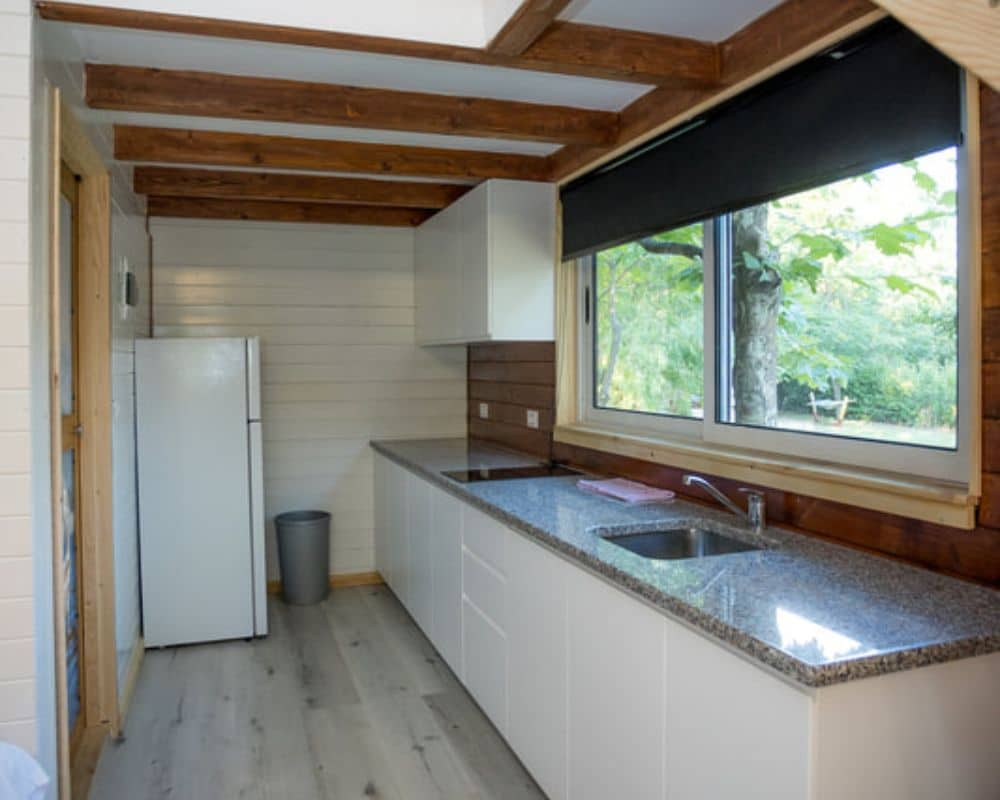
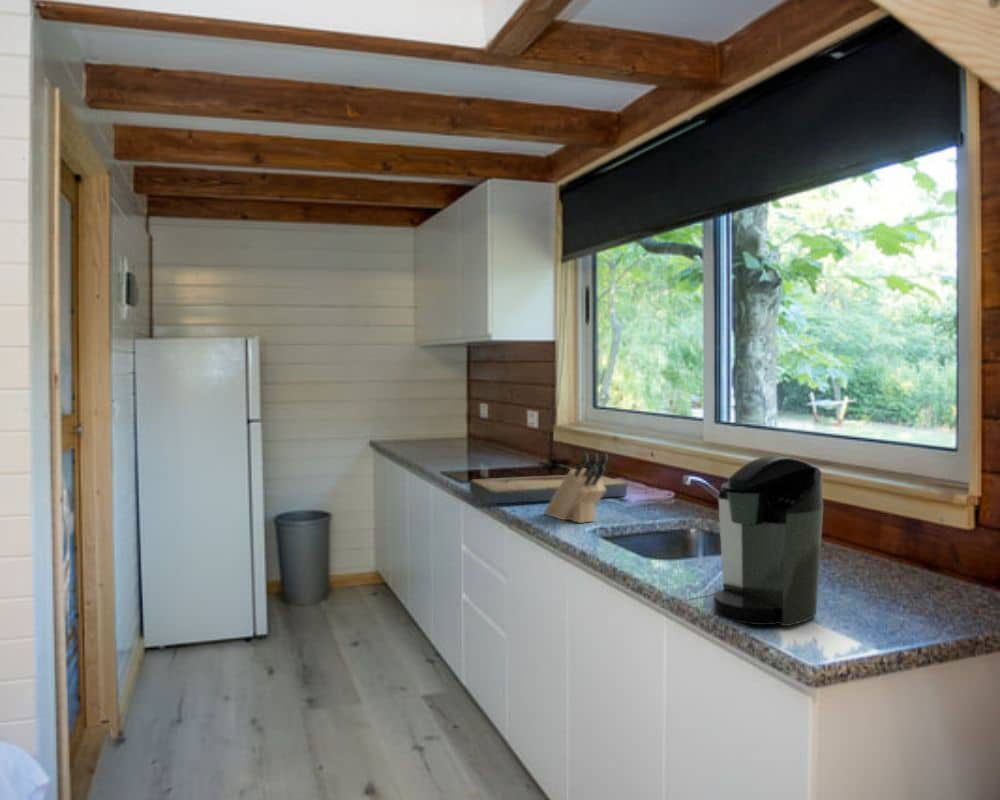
+ coffee maker [712,455,824,627]
+ knife block [543,453,609,524]
+ fish fossil [469,474,628,505]
